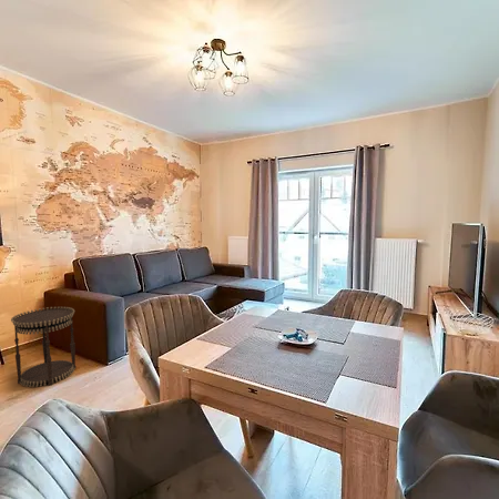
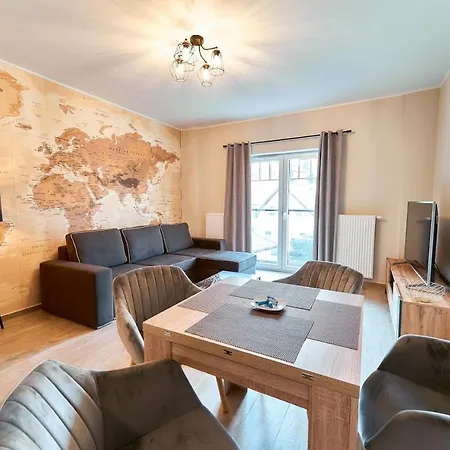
- side table [10,306,77,388]
